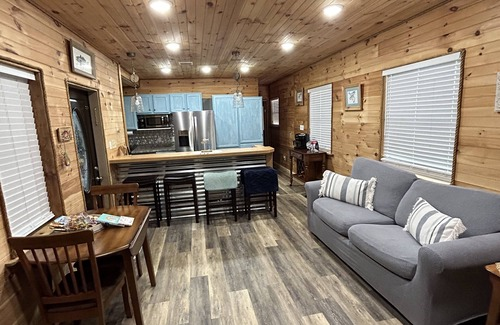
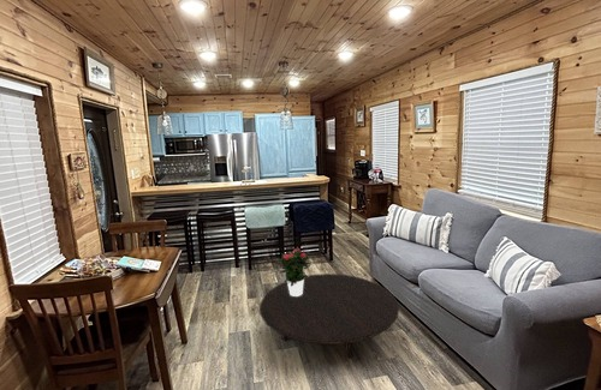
+ table [258,272,400,359]
+ potted flower [278,247,311,296]
